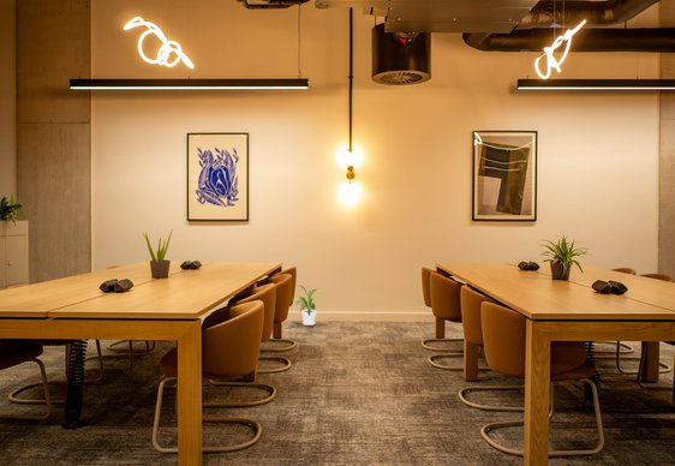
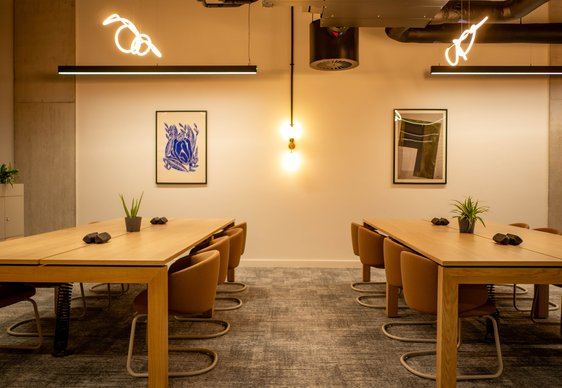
- house plant [293,285,323,327]
